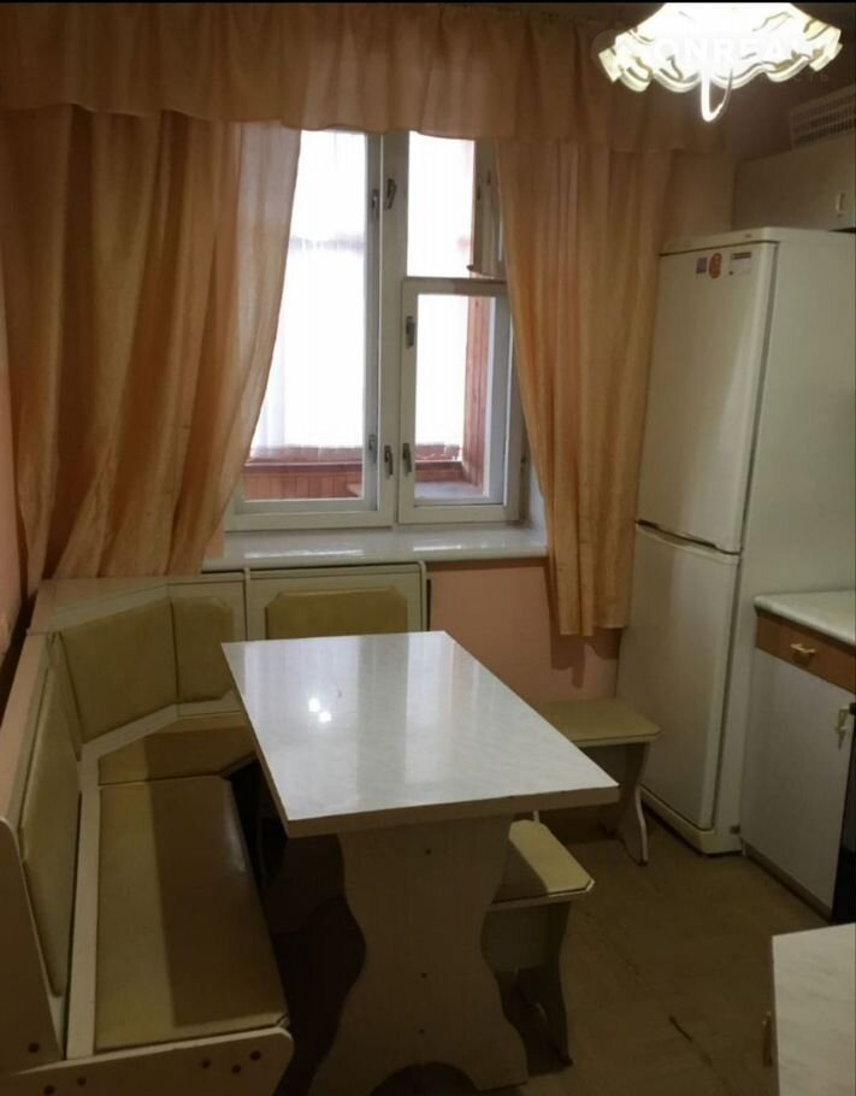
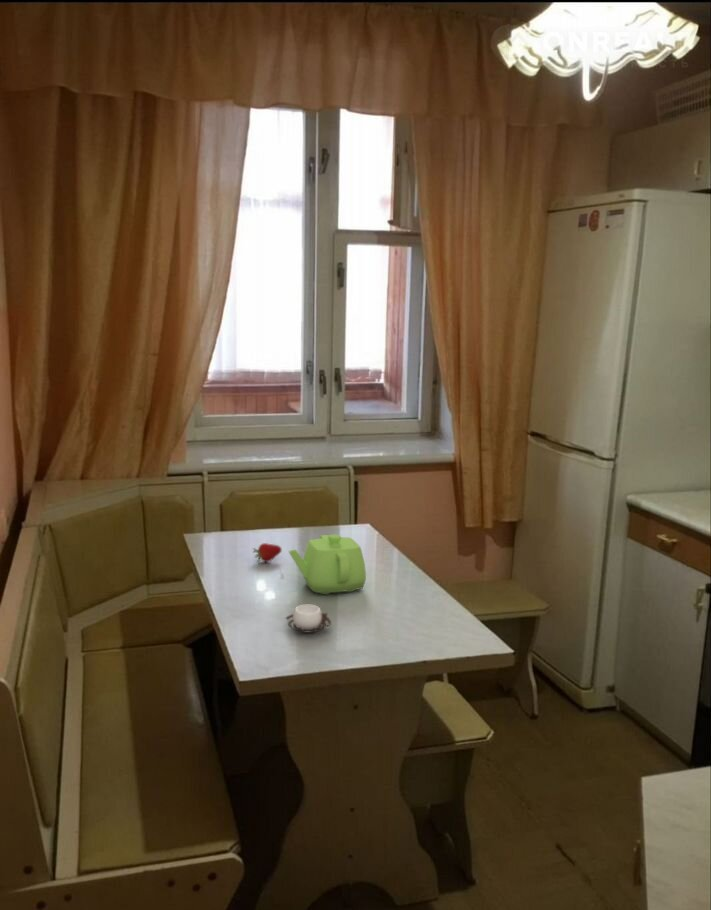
+ teapot [288,534,367,595]
+ cup [284,604,332,633]
+ fruit [252,542,283,564]
